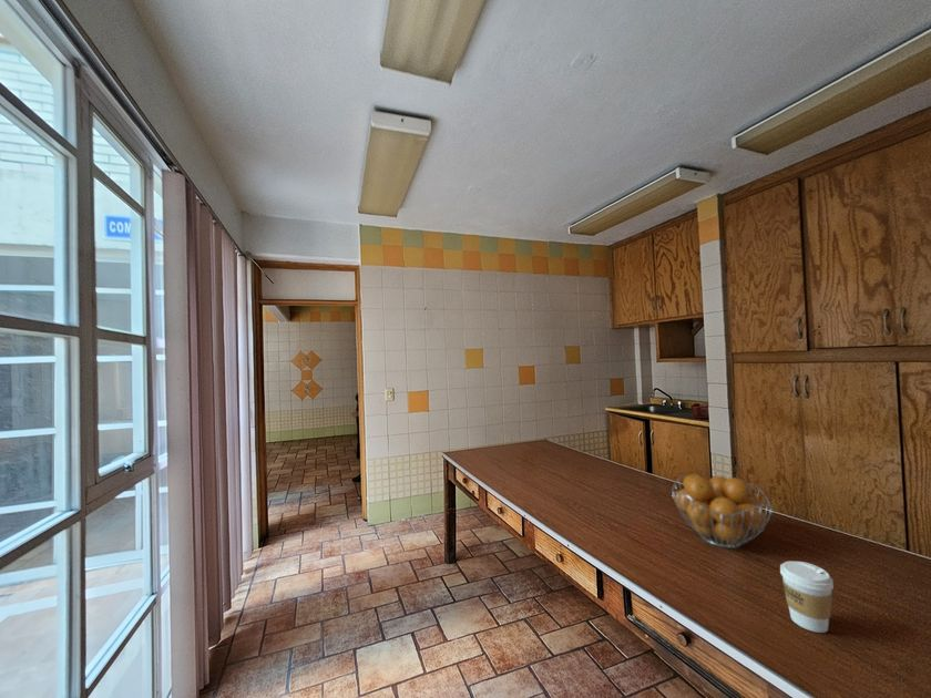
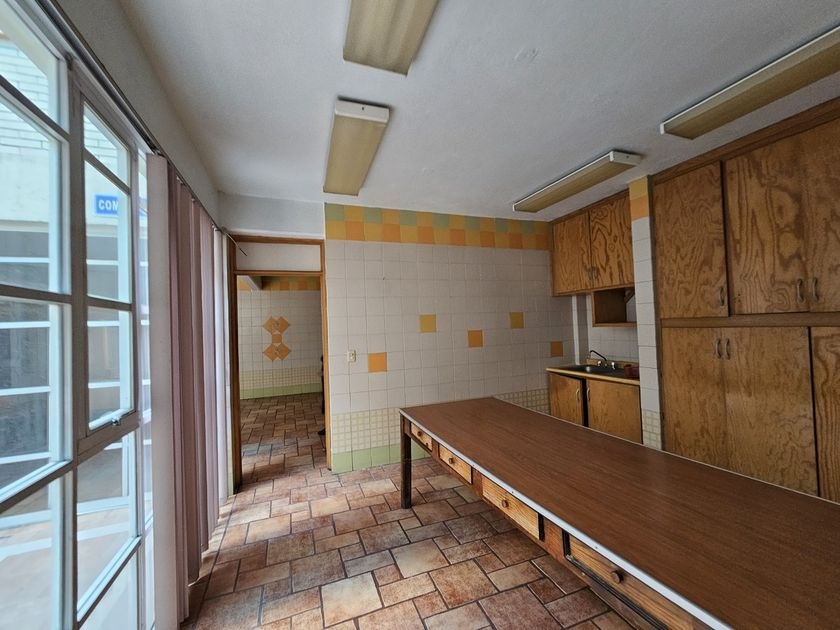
- coffee cup [779,561,835,634]
- fruit basket [671,473,774,550]
